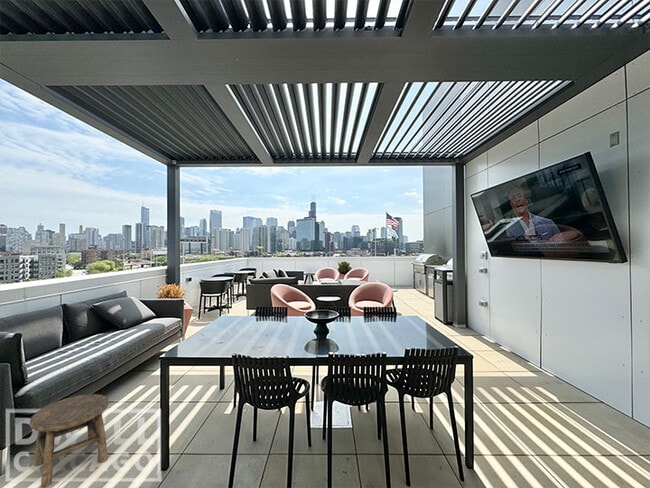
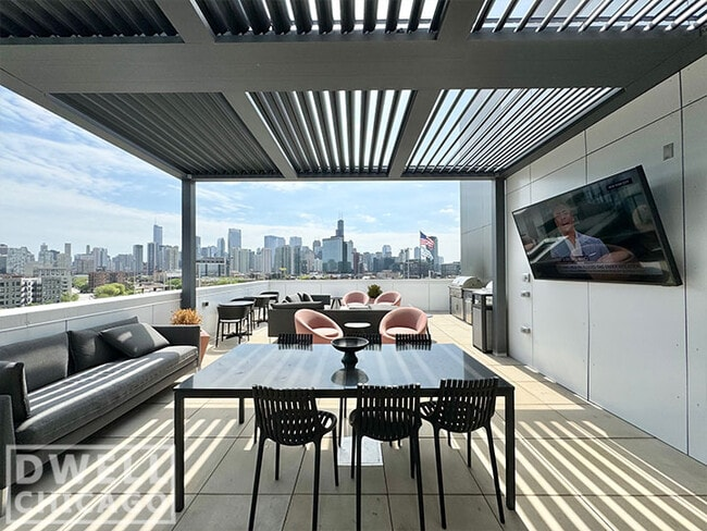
- stool [29,393,109,488]
